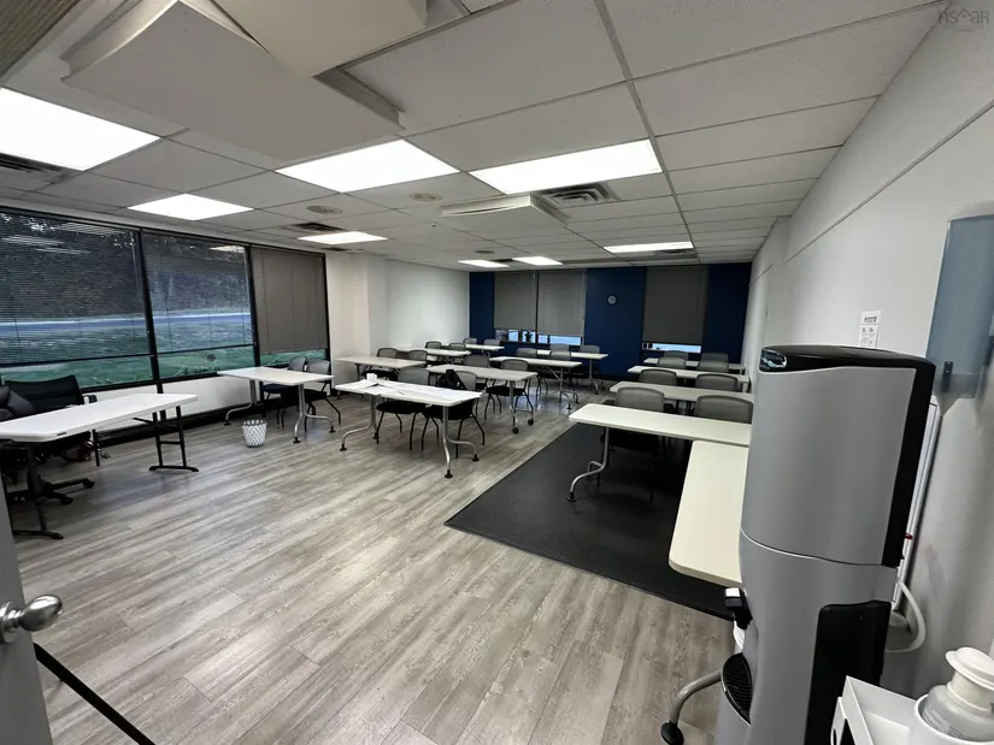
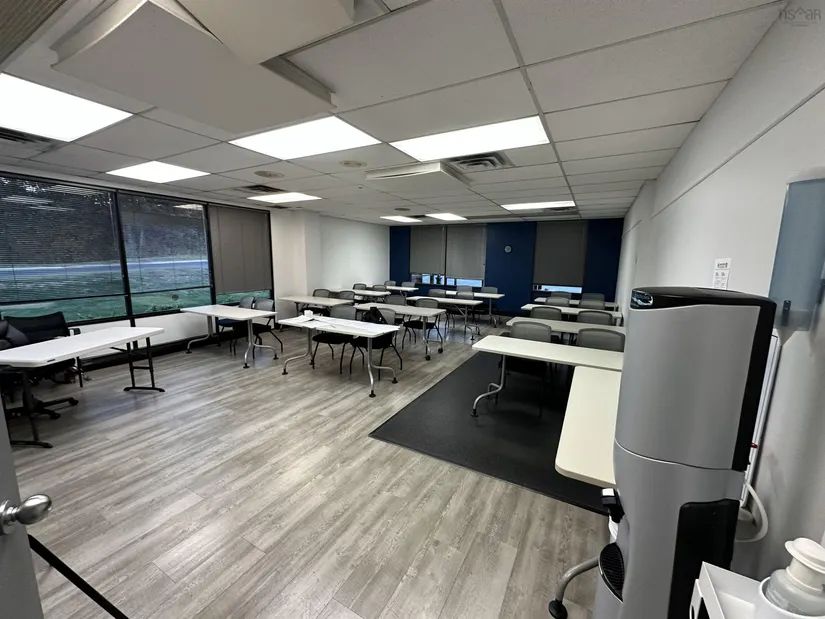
- wastebasket [240,418,269,449]
